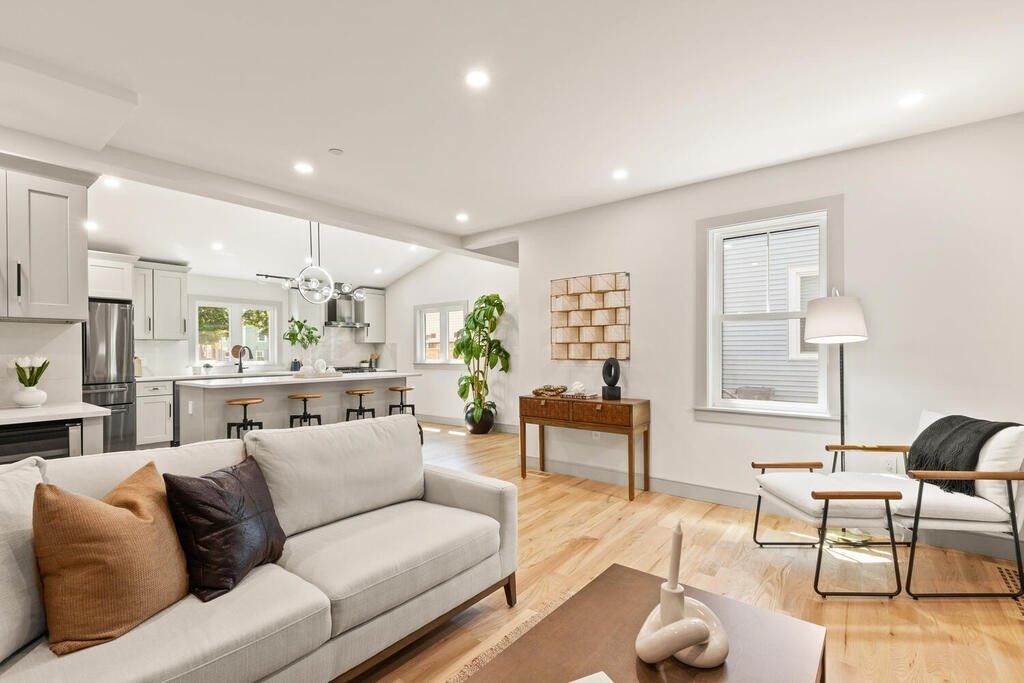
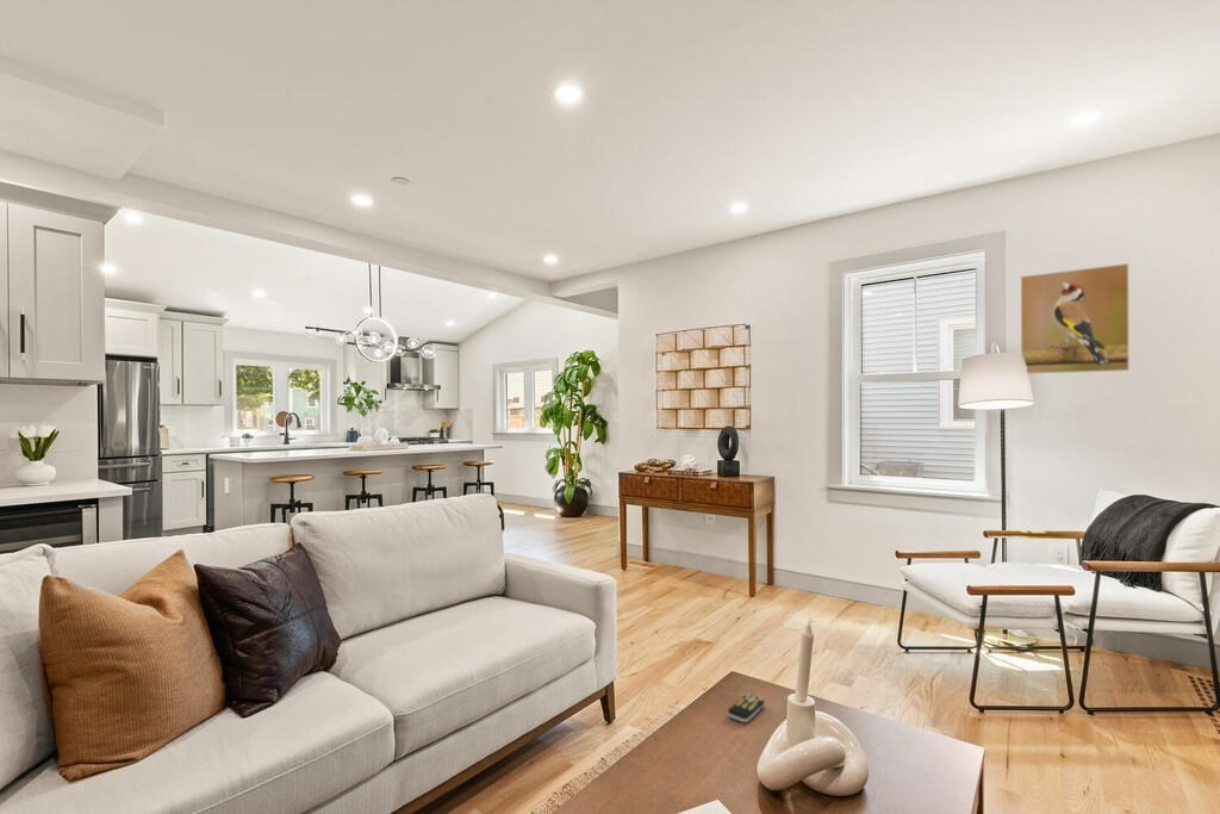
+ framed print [1020,262,1131,375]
+ remote control [727,692,766,723]
